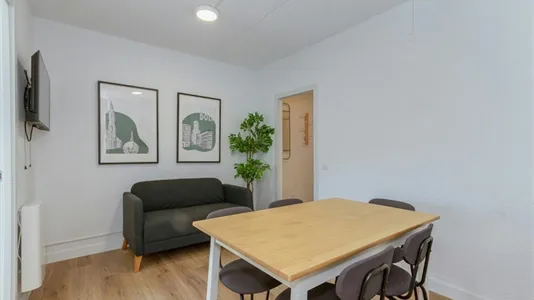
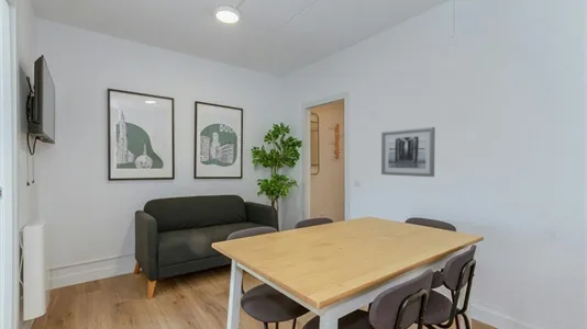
+ wall art [380,126,436,178]
